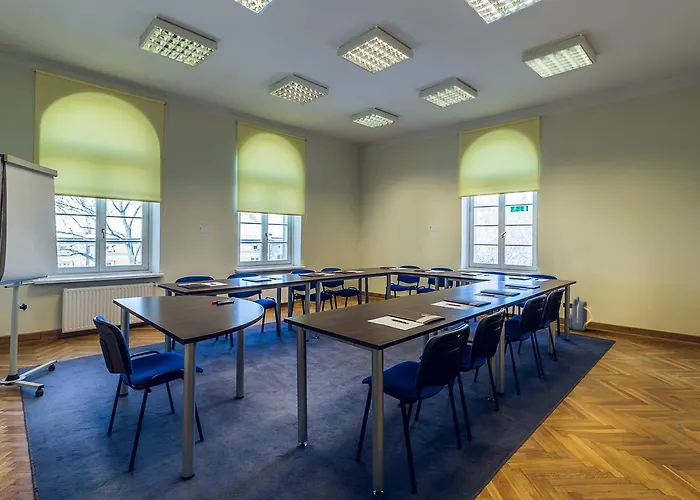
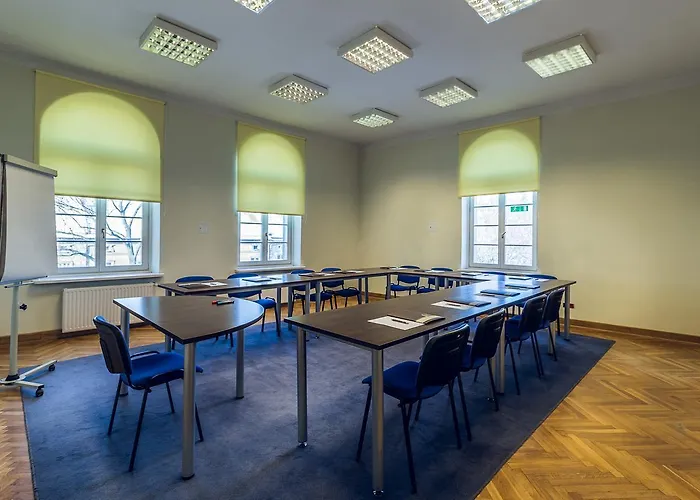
- backpack [569,296,595,332]
